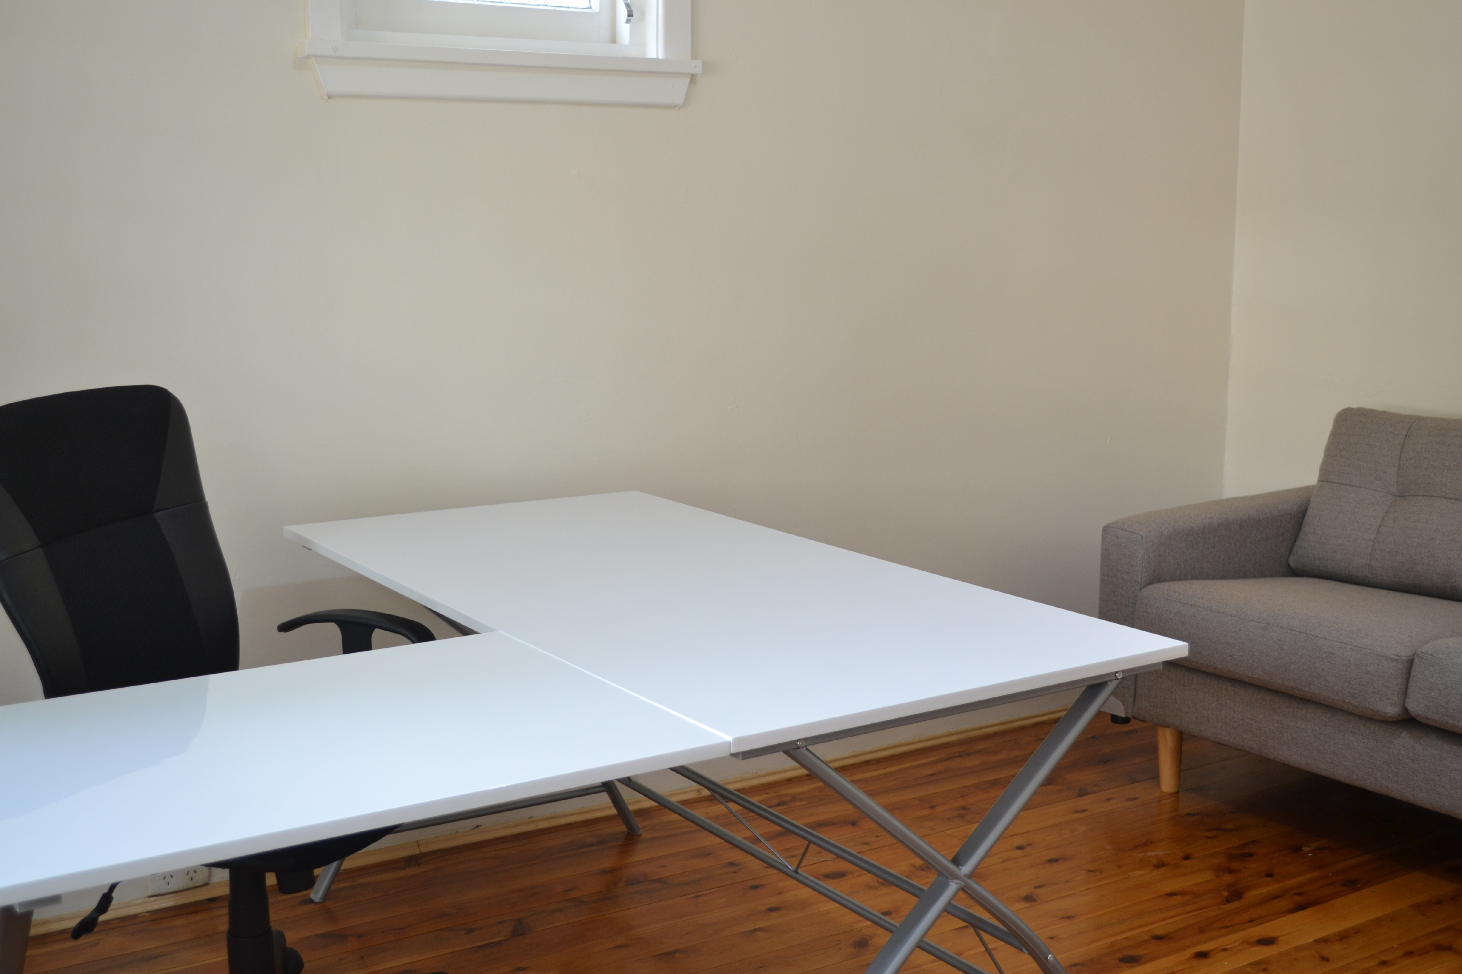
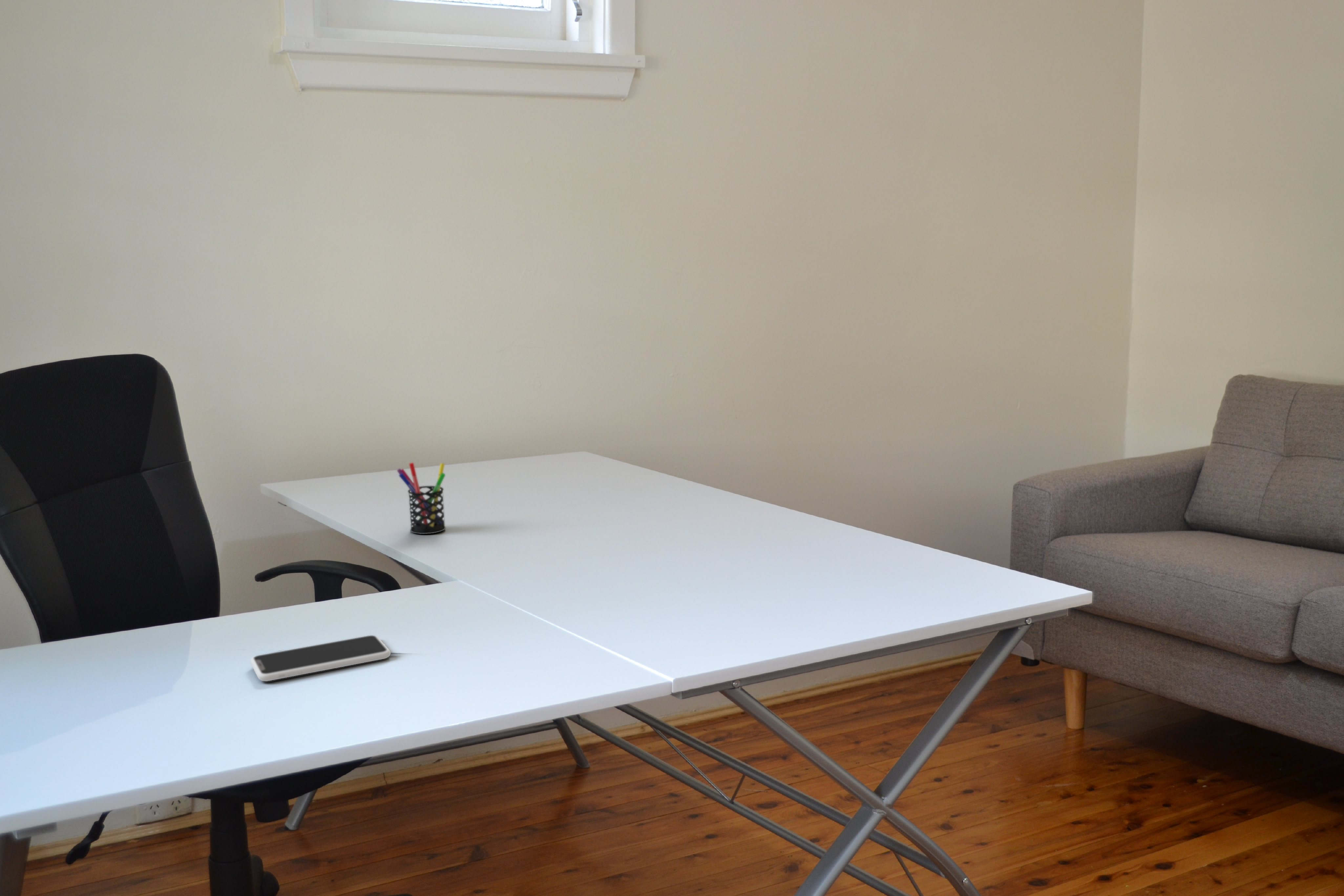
+ pen holder [396,462,446,534]
+ smartphone [250,635,391,681]
